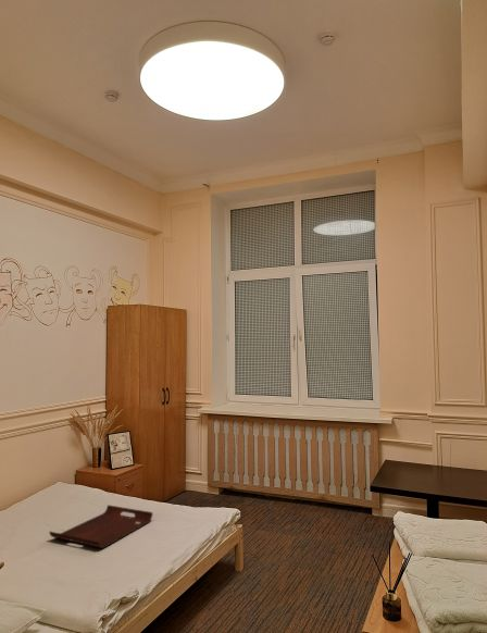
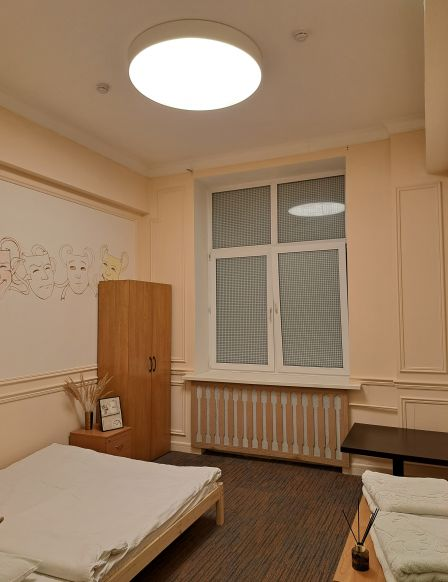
- serving tray [48,504,153,549]
